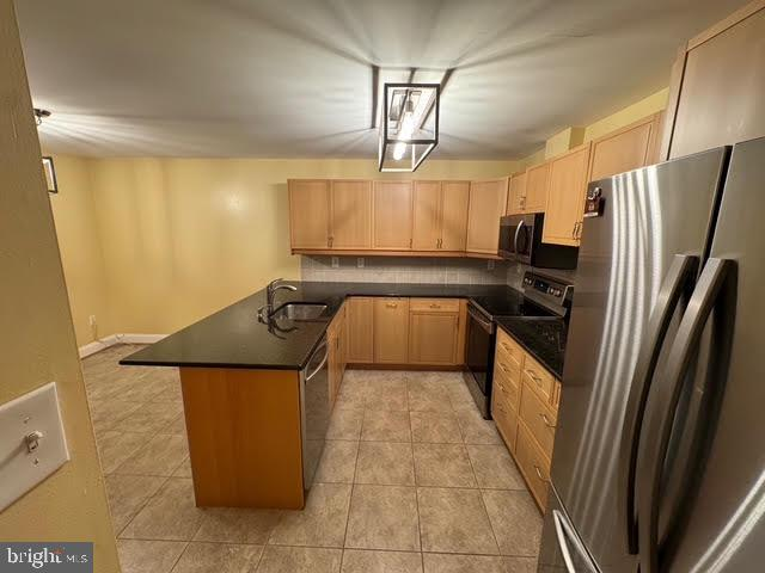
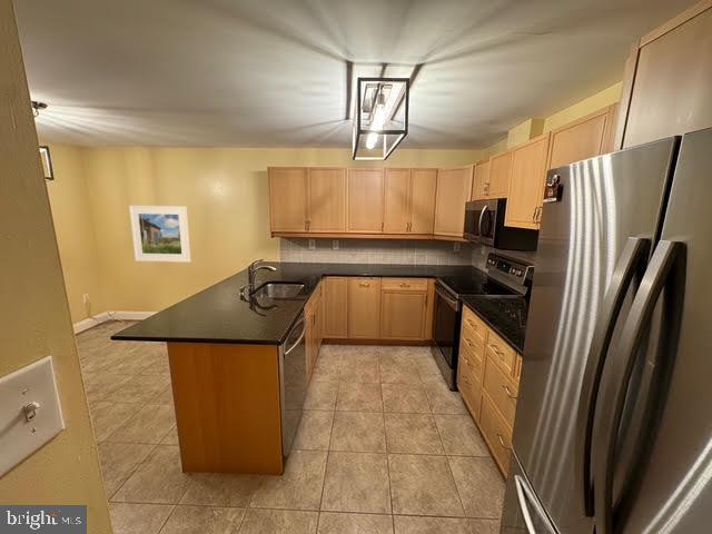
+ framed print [128,204,192,264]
